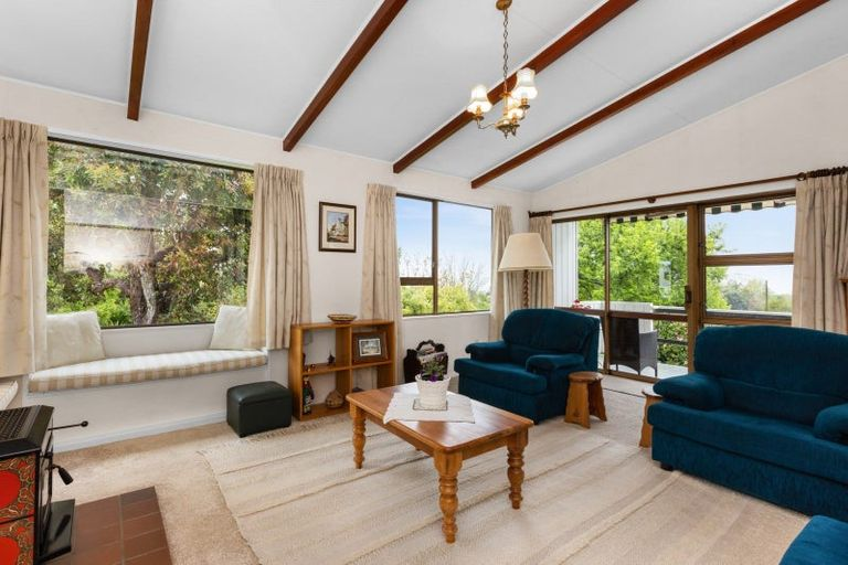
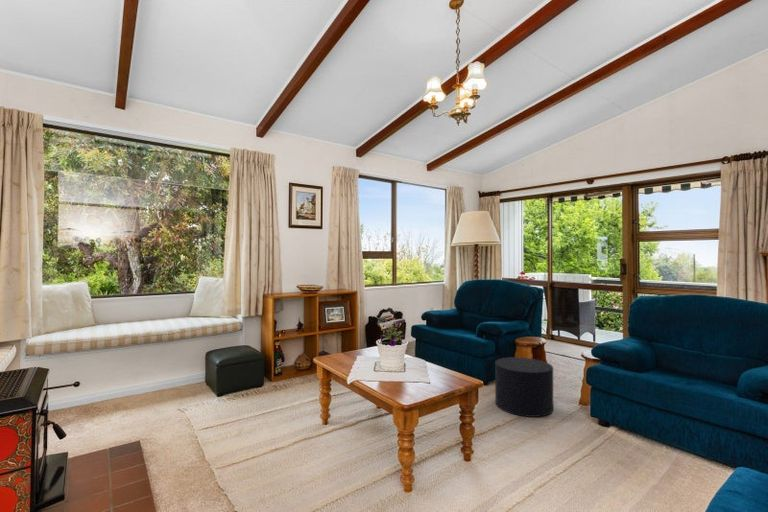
+ stool [494,356,554,418]
